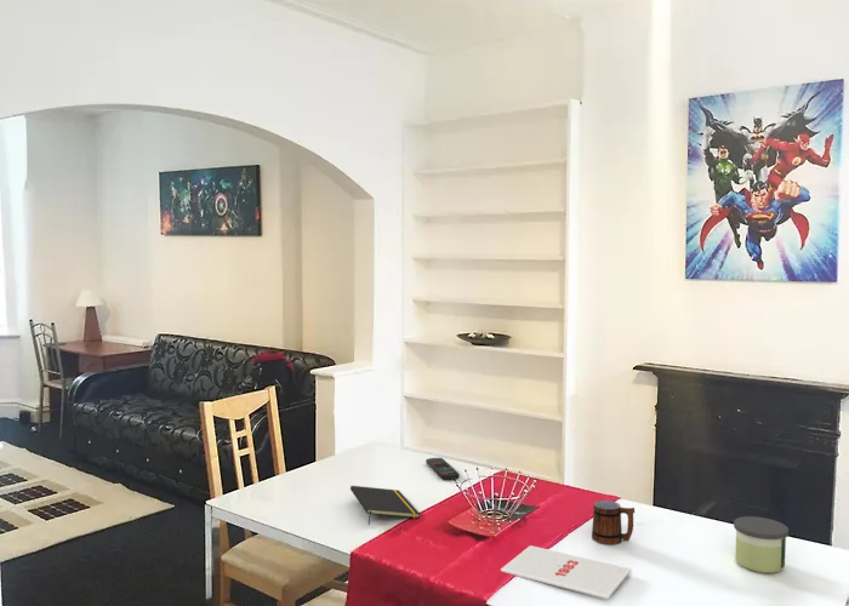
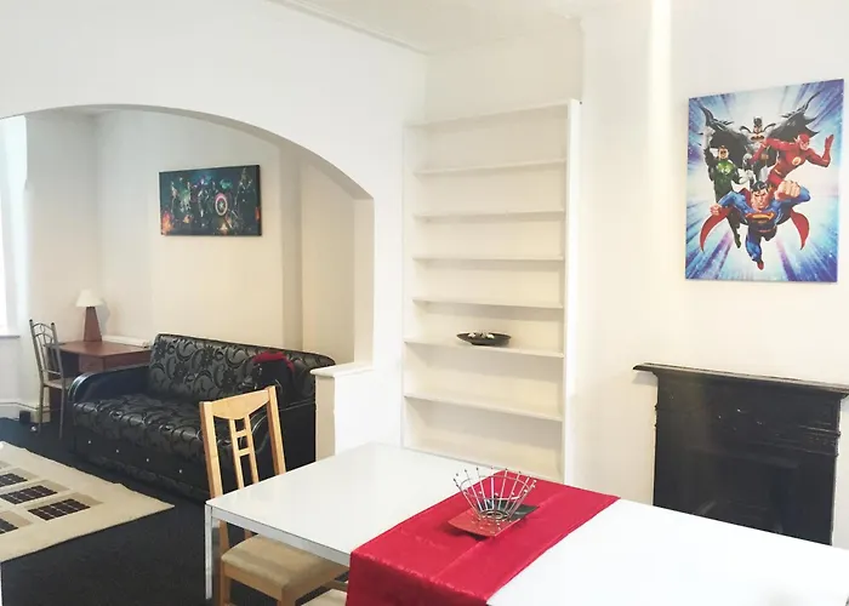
- magazine [500,544,632,600]
- remote control [424,457,461,481]
- candle [733,515,790,574]
- notepad [349,485,421,526]
- mug [591,499,636,545]
